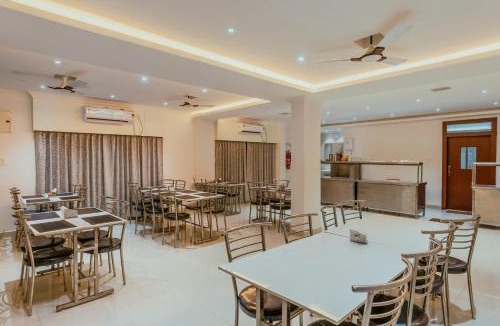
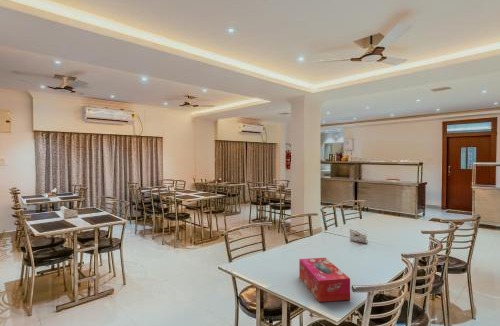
+ tissue box [298,257,351,303]
